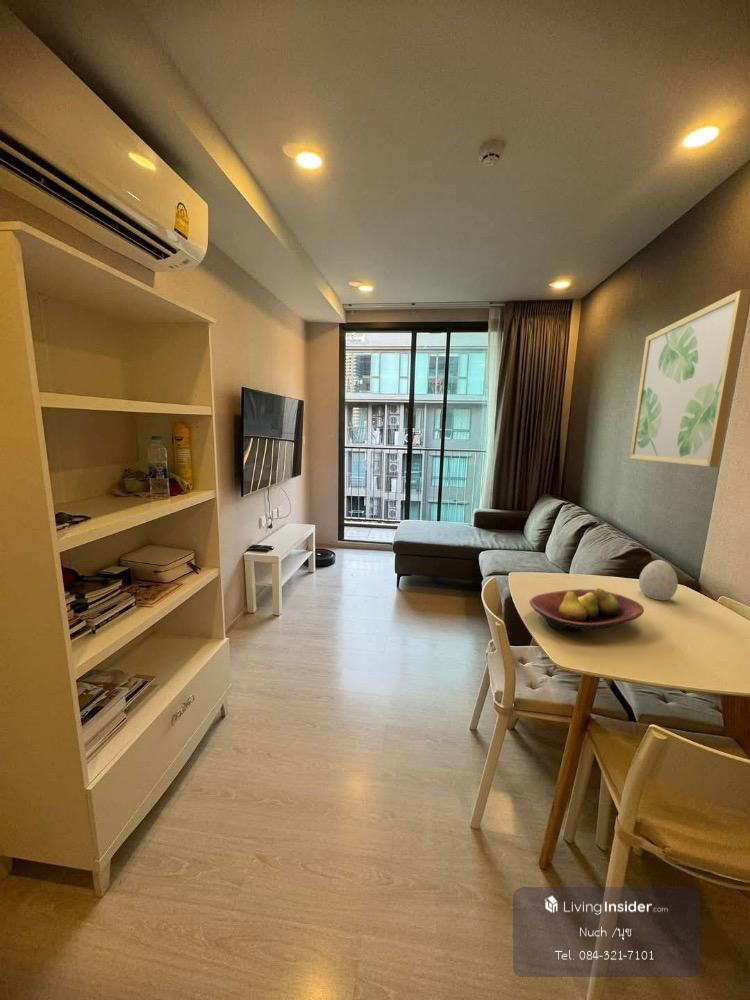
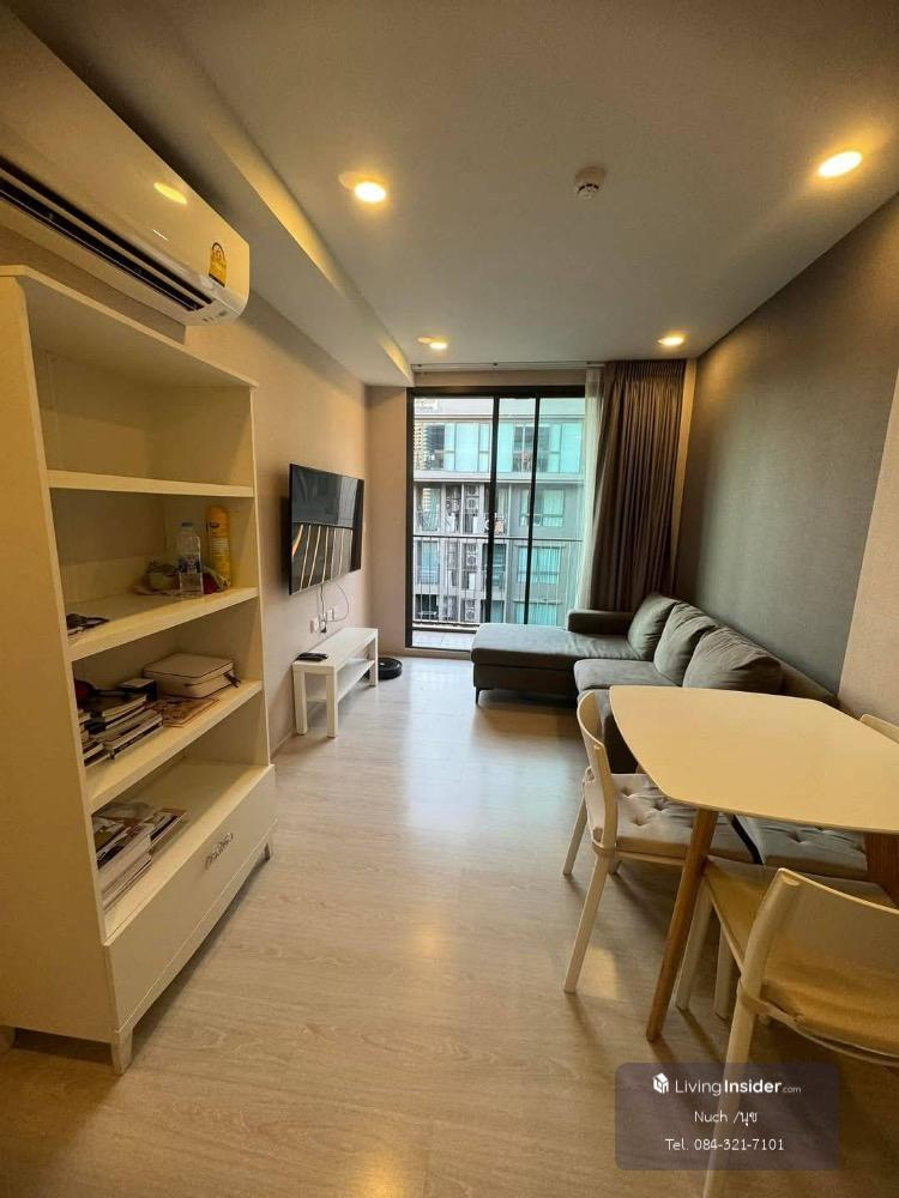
- wall art [628,289,750,468]
- fruit bowl [529,587,645,632]
- decorative egg [638,559,679,601]
